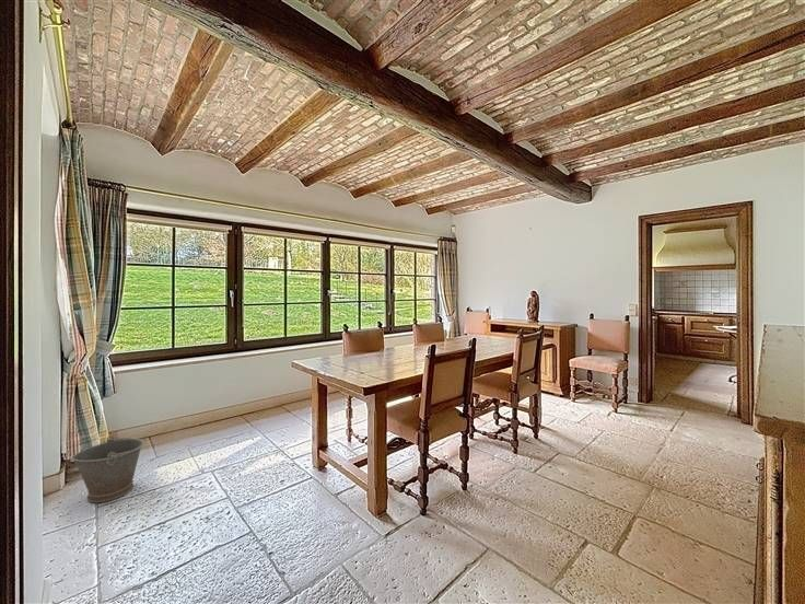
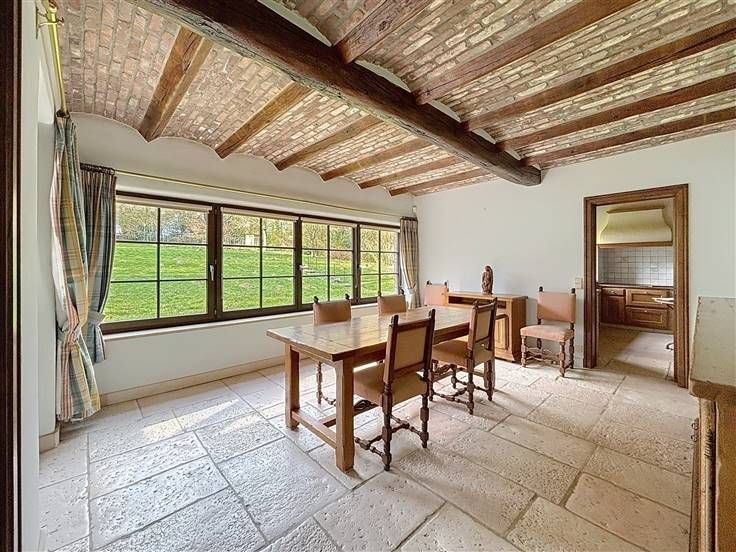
- bucket [70,435,145,503]
